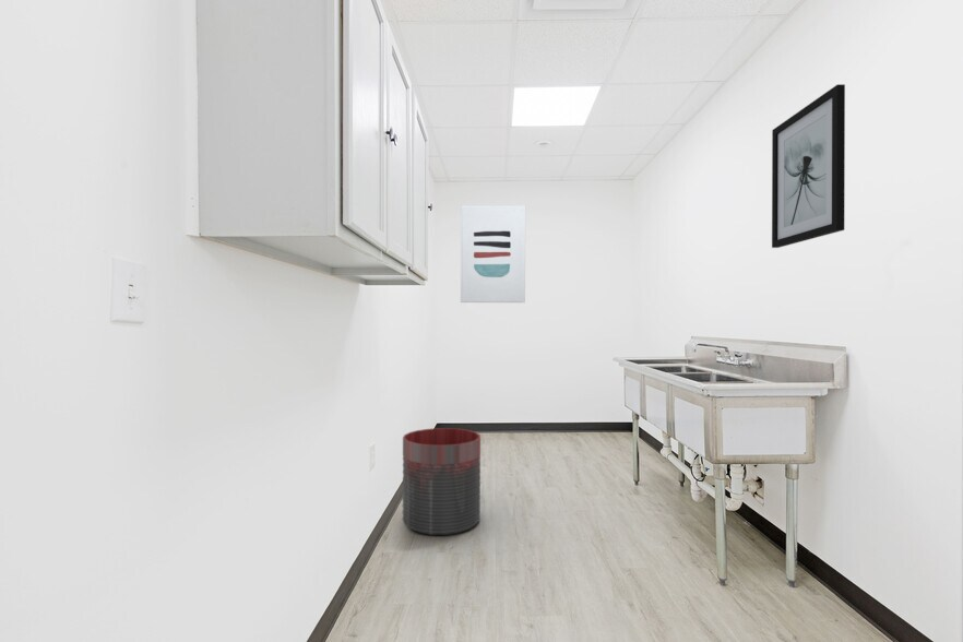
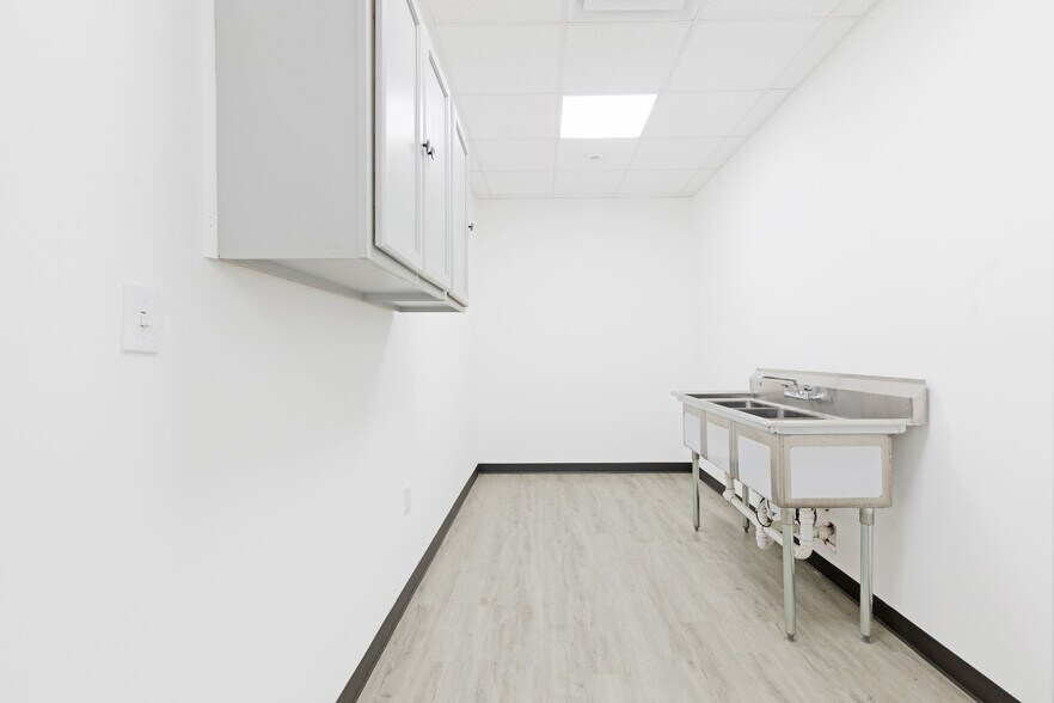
- trash can [402,427,482,536]
- wall art [460,204,526,304]
- wall art [771,83,846,249]
